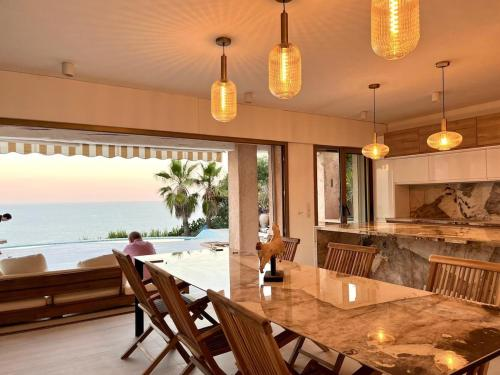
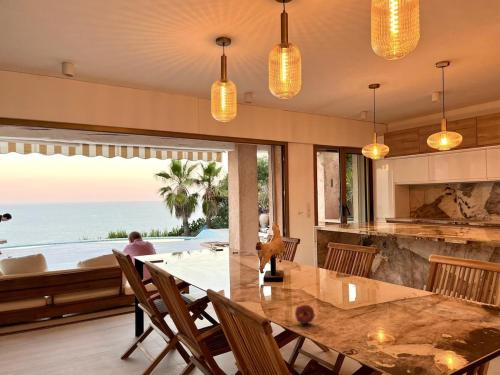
+ apple [294,303,316,325]
